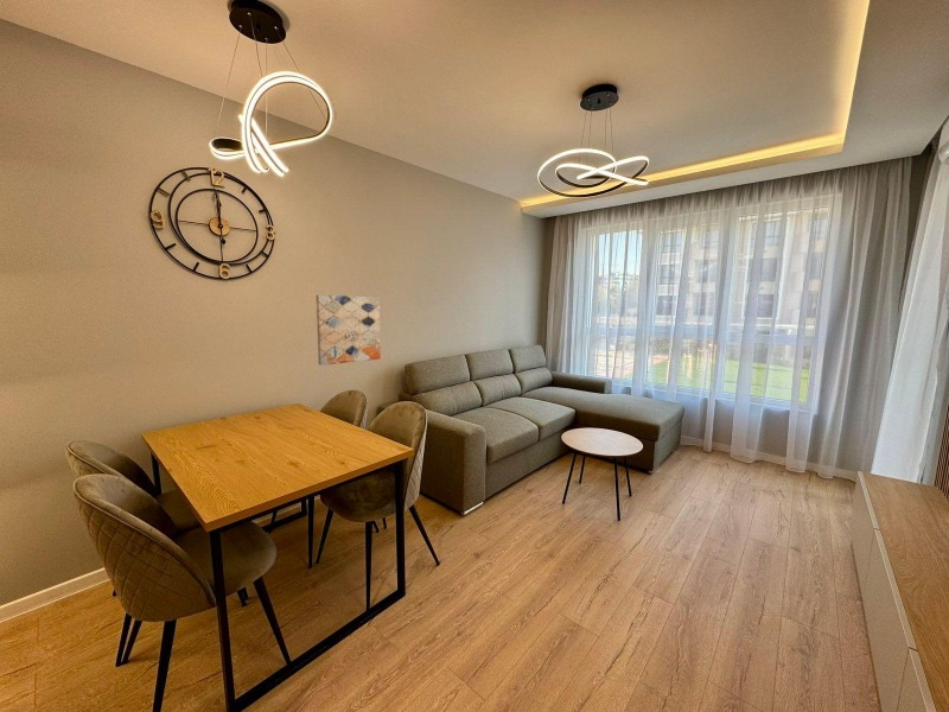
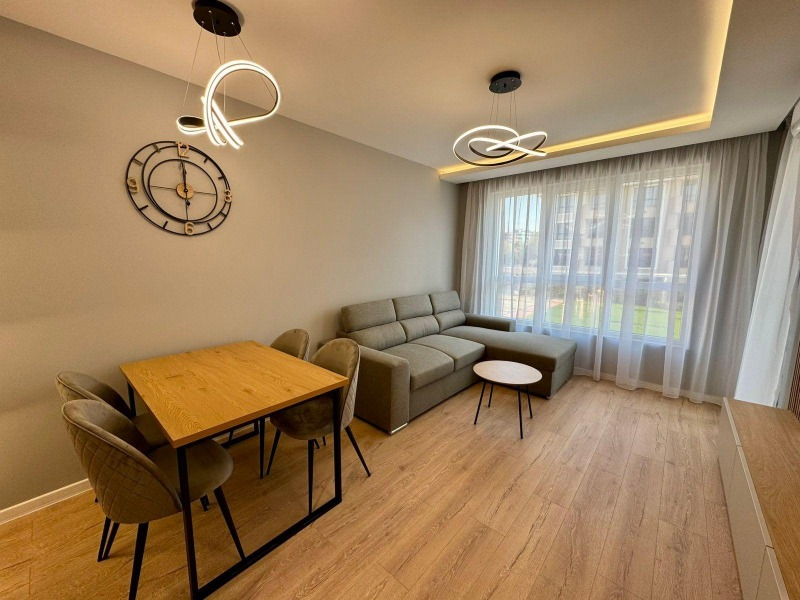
- wall art [316,294,382,367]
